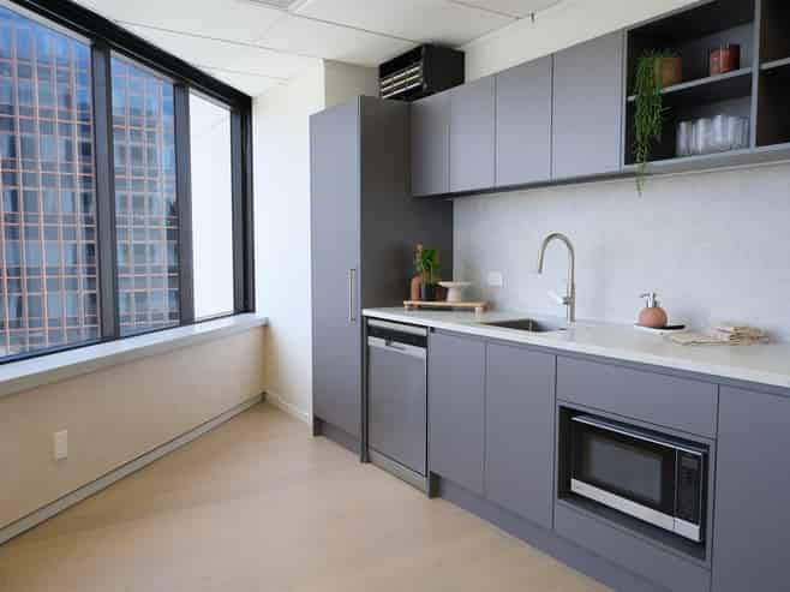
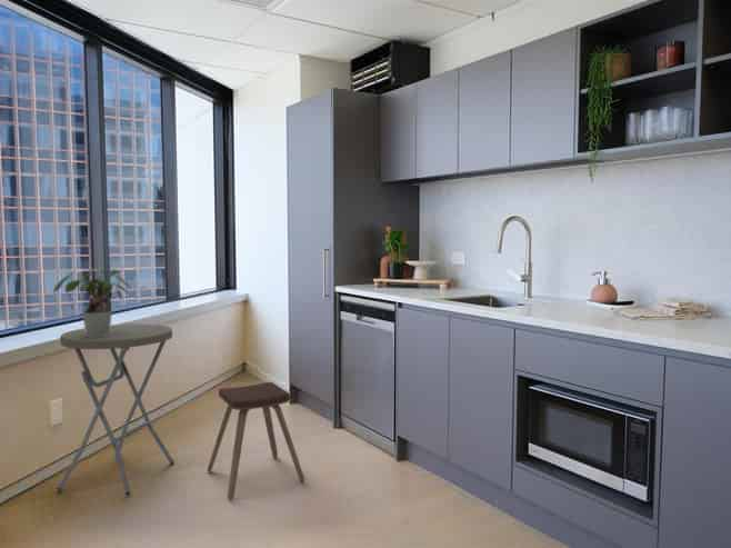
+ potted plant [52,268,131,337]
+ music stool [206,381,306,500]
+ side table [57,323,176,496]
